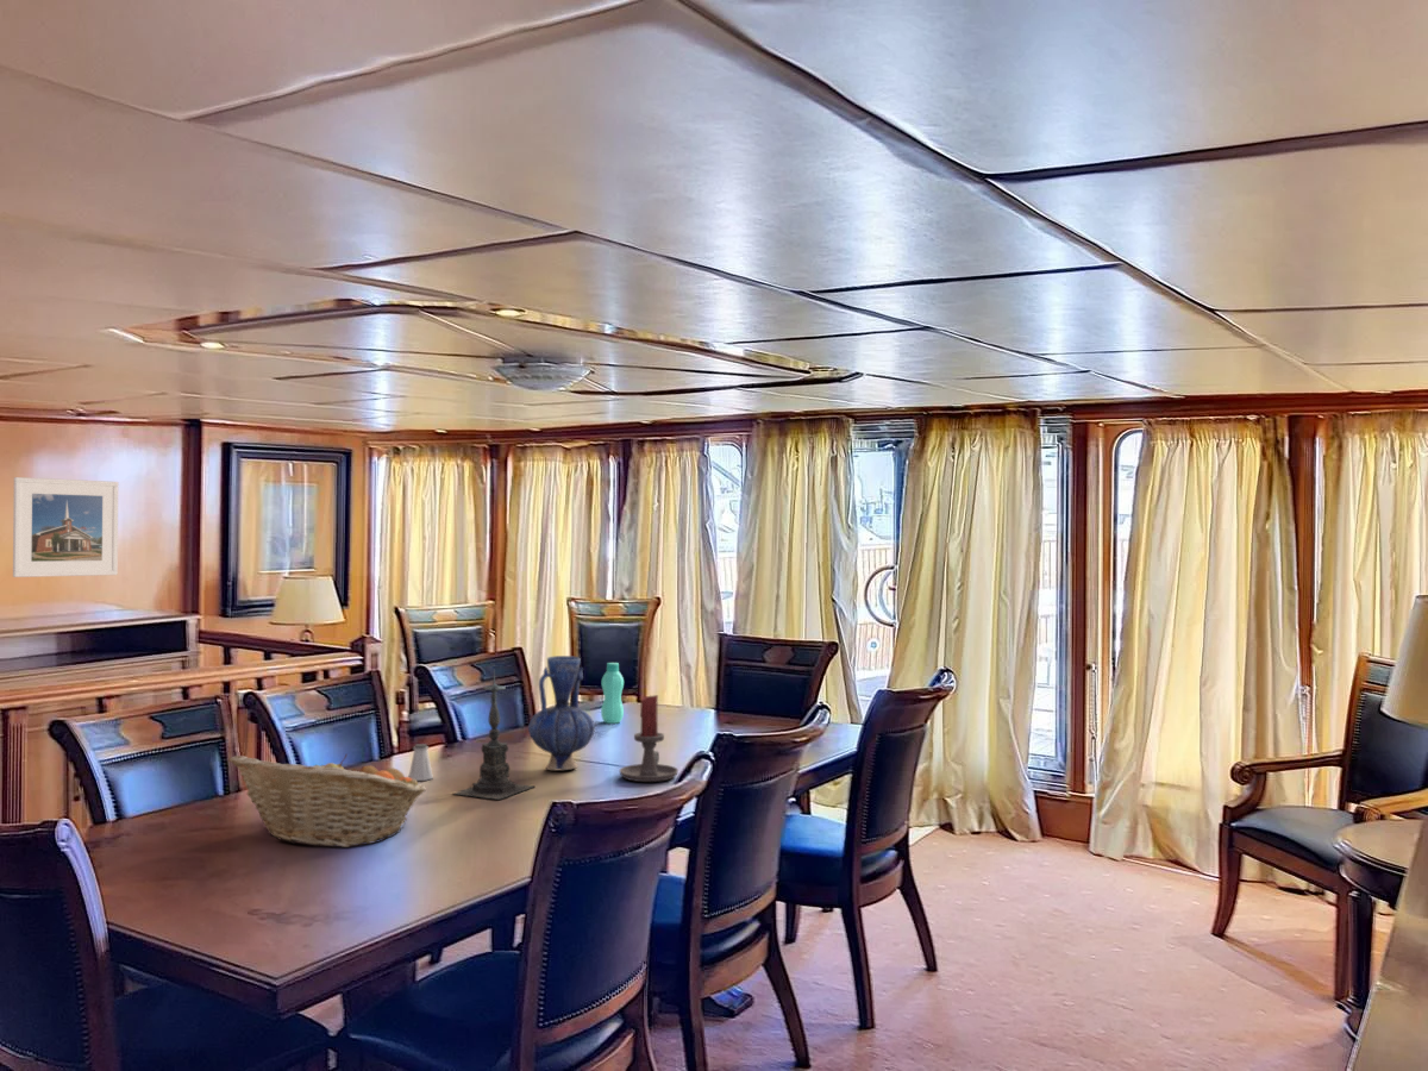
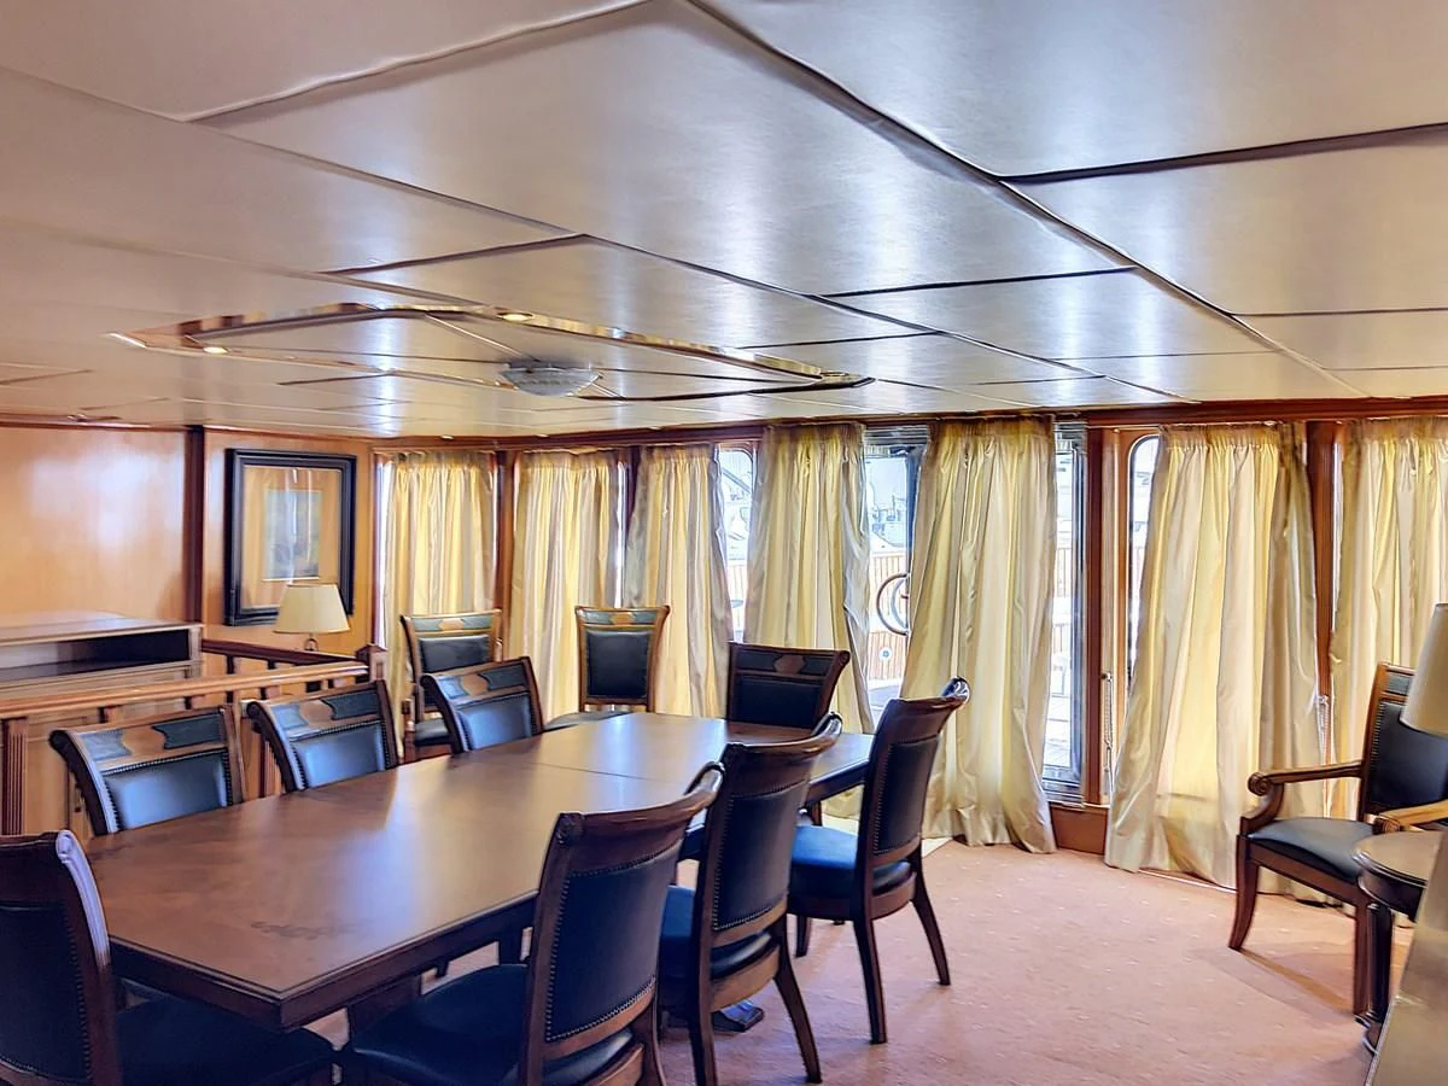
- candle holder [618,694,679,783]
- vase [527,654,596,771]
- fruit basket [228,753,427,848]
- saltshaker [408,743,434,782]
- bottle [600,662,625,725]
- candle holder [452,669,536,801]
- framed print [12,476,119,578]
